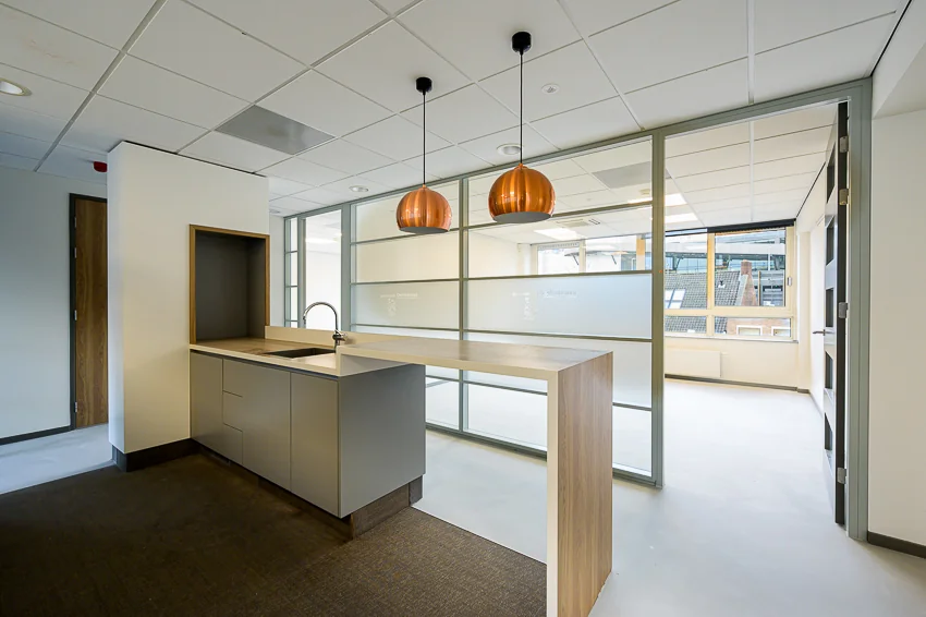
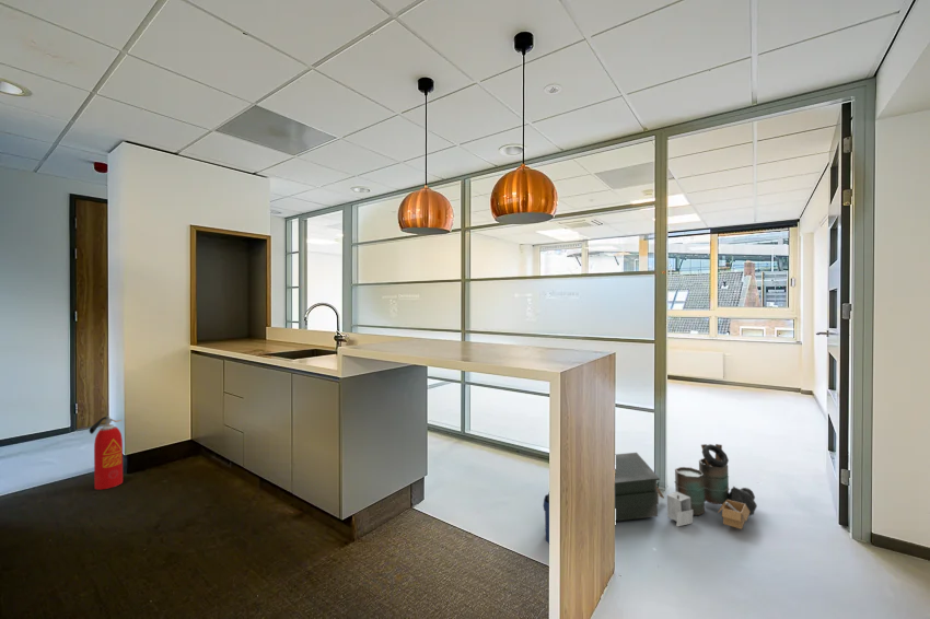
+ fire extinguisher [89,414,124,491]
+ garbage [542,443,758,544]
